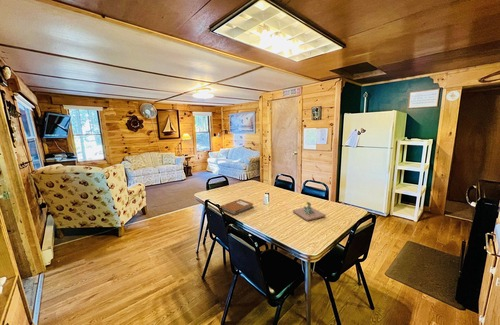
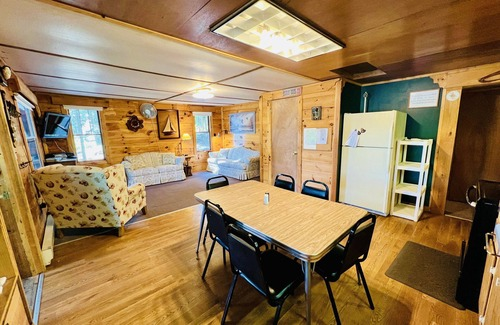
- architectural model [292,200,326,222]
- notebook [219,198,254,216]
